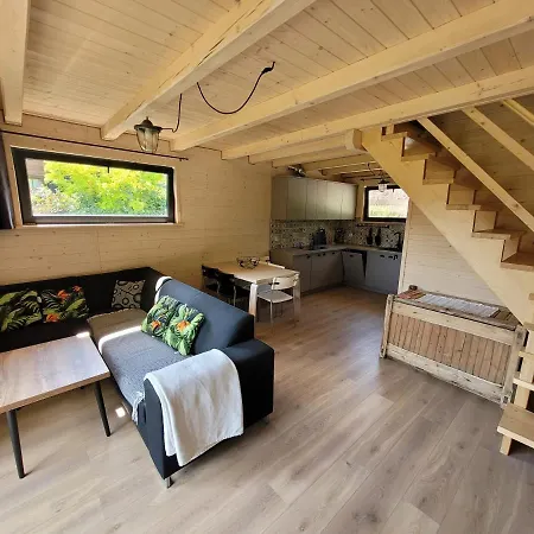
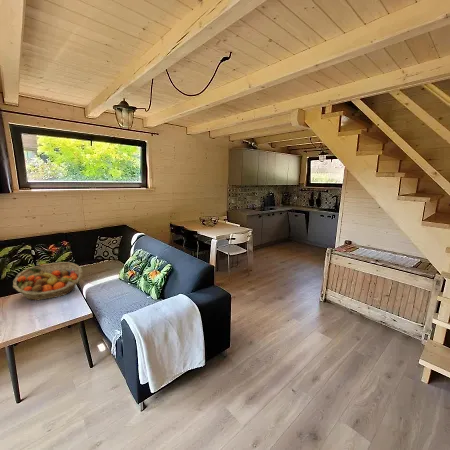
+ fruit basket [12,261,84,301]
